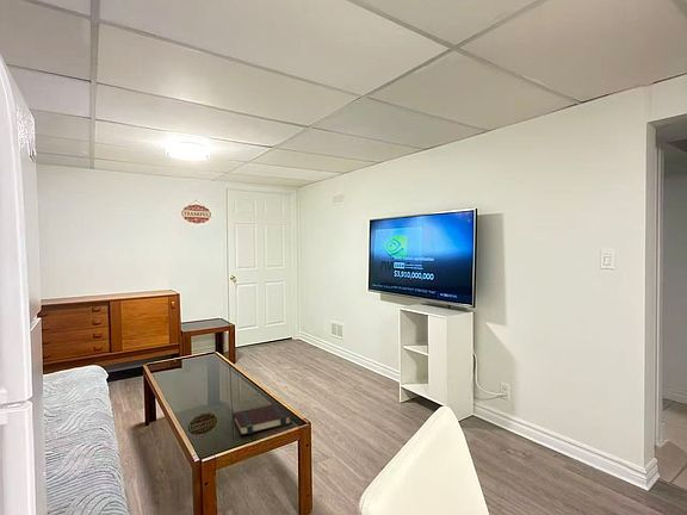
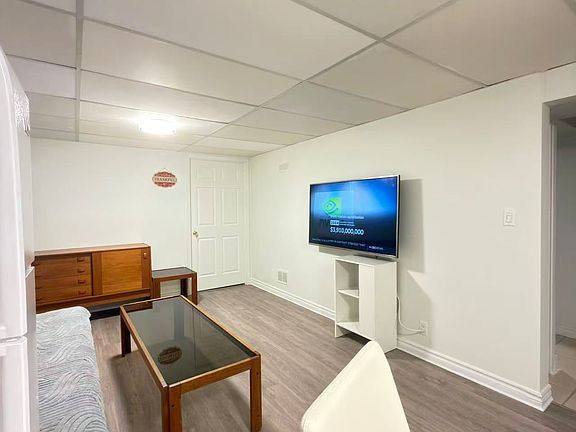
- book [231,402,292,436]
